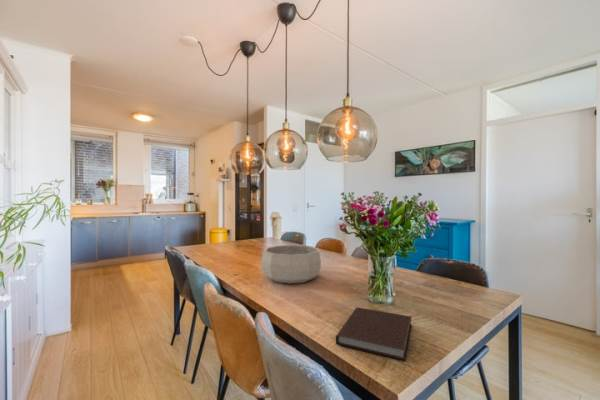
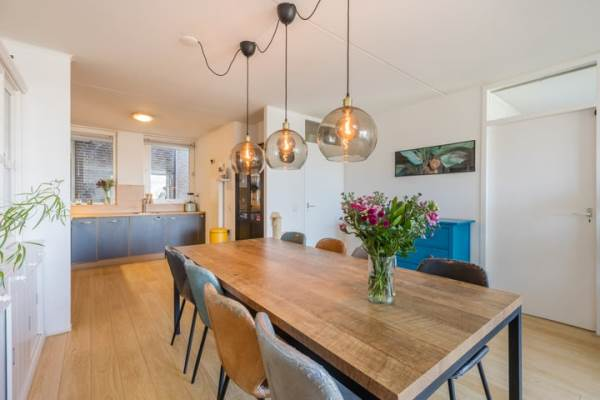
- notebook [335,307,413,362]
- decorative bowl [260,244,322,285]
